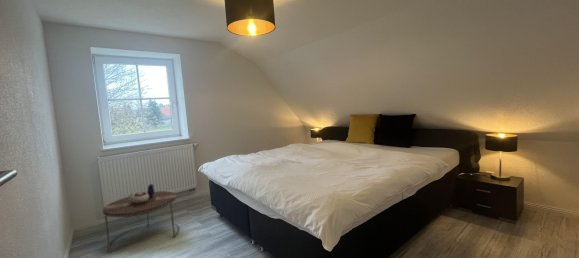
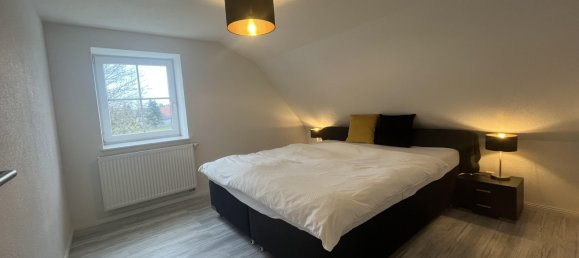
- side table [102,183,180,253]
